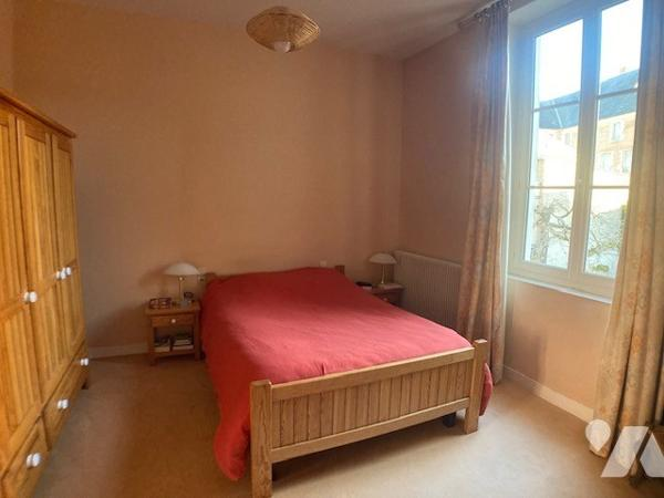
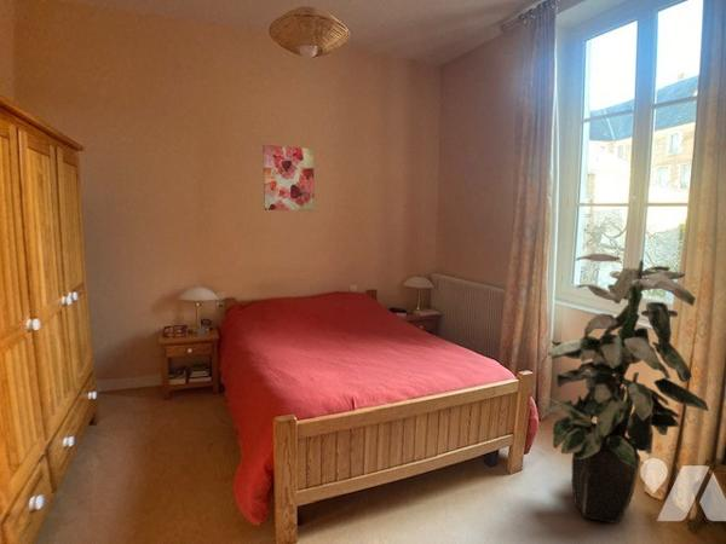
+ wall art [261,144,316,212]
+ indoor plant [542,253,710,525]
